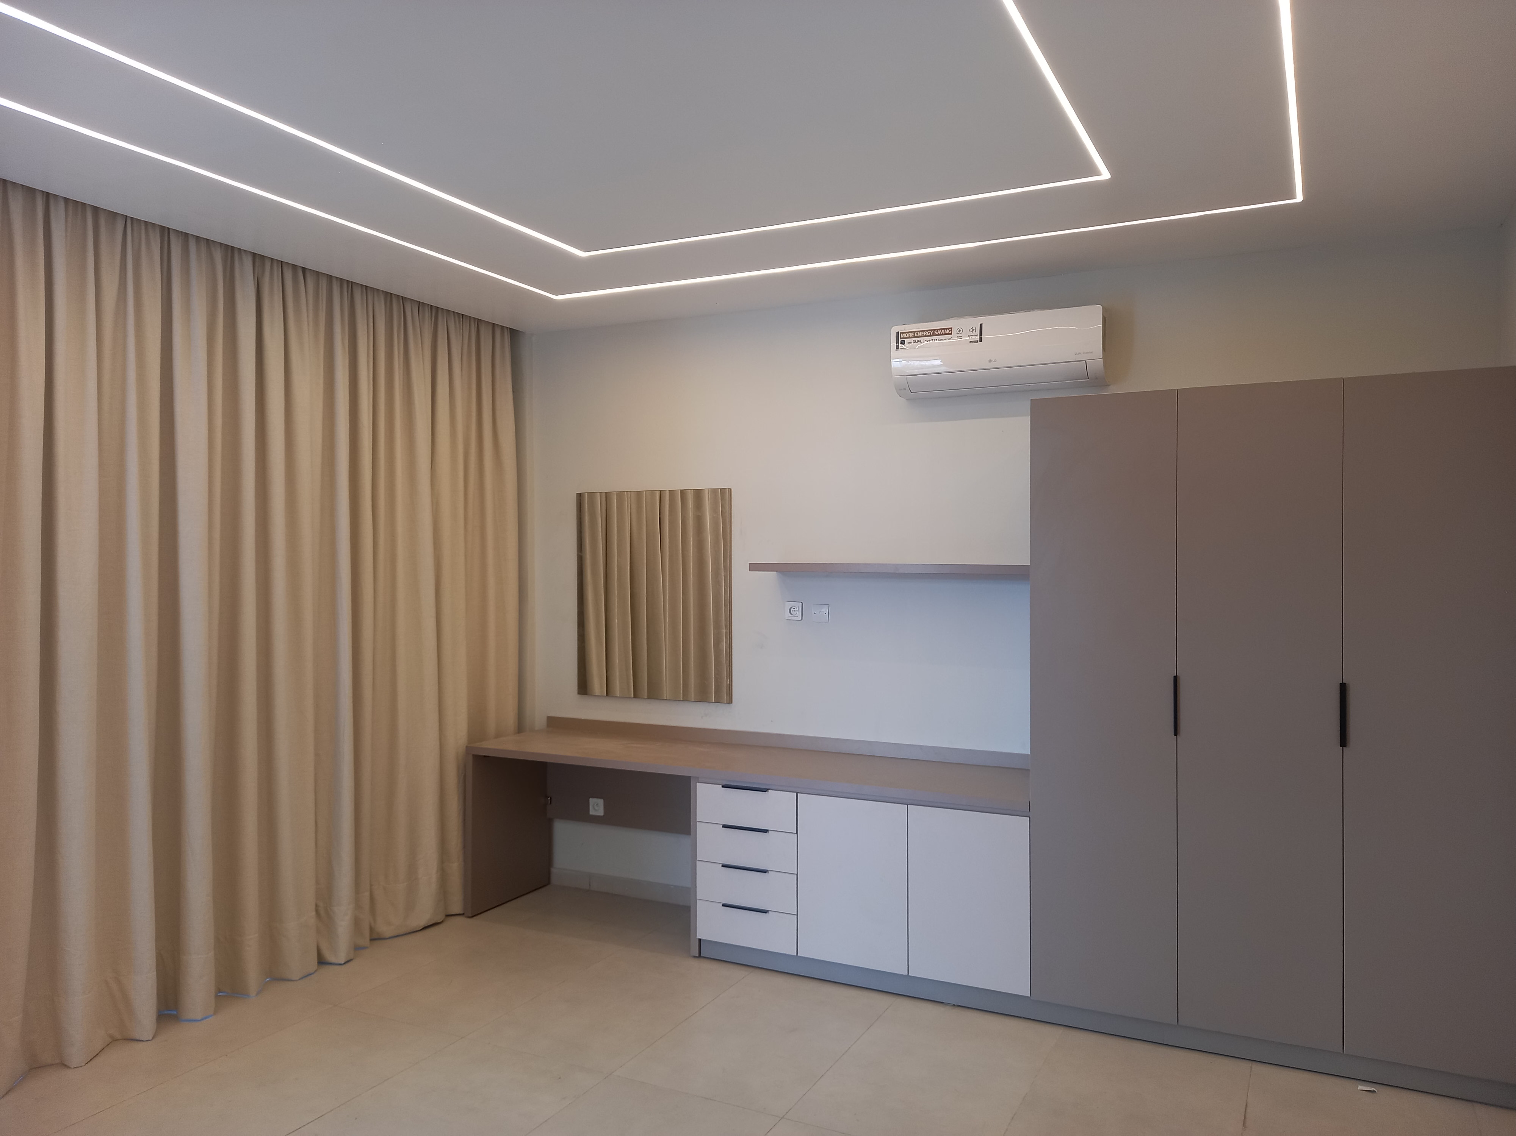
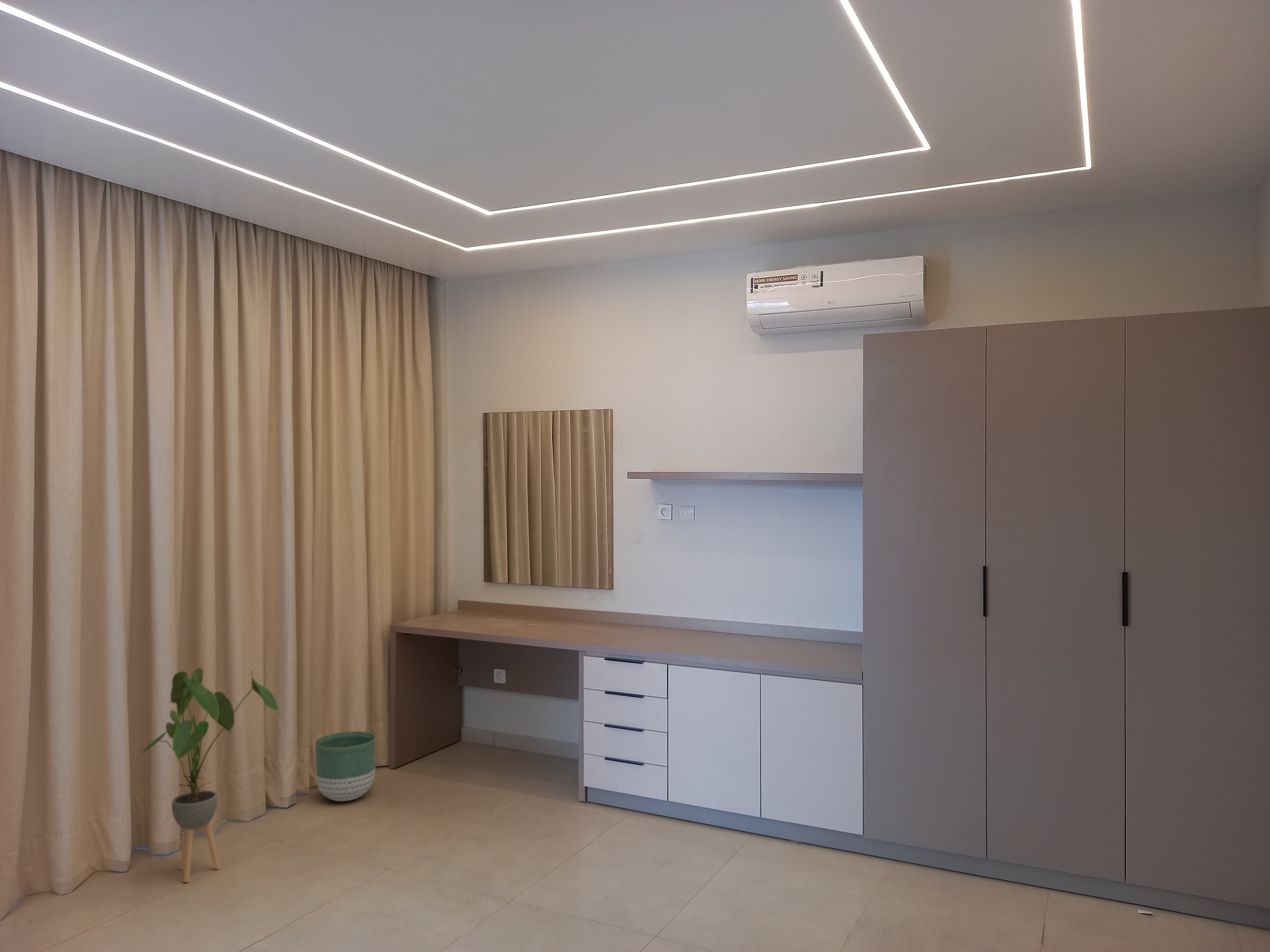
+ planter [315,731,376,802]
+ house plant [137,667,281,883]
